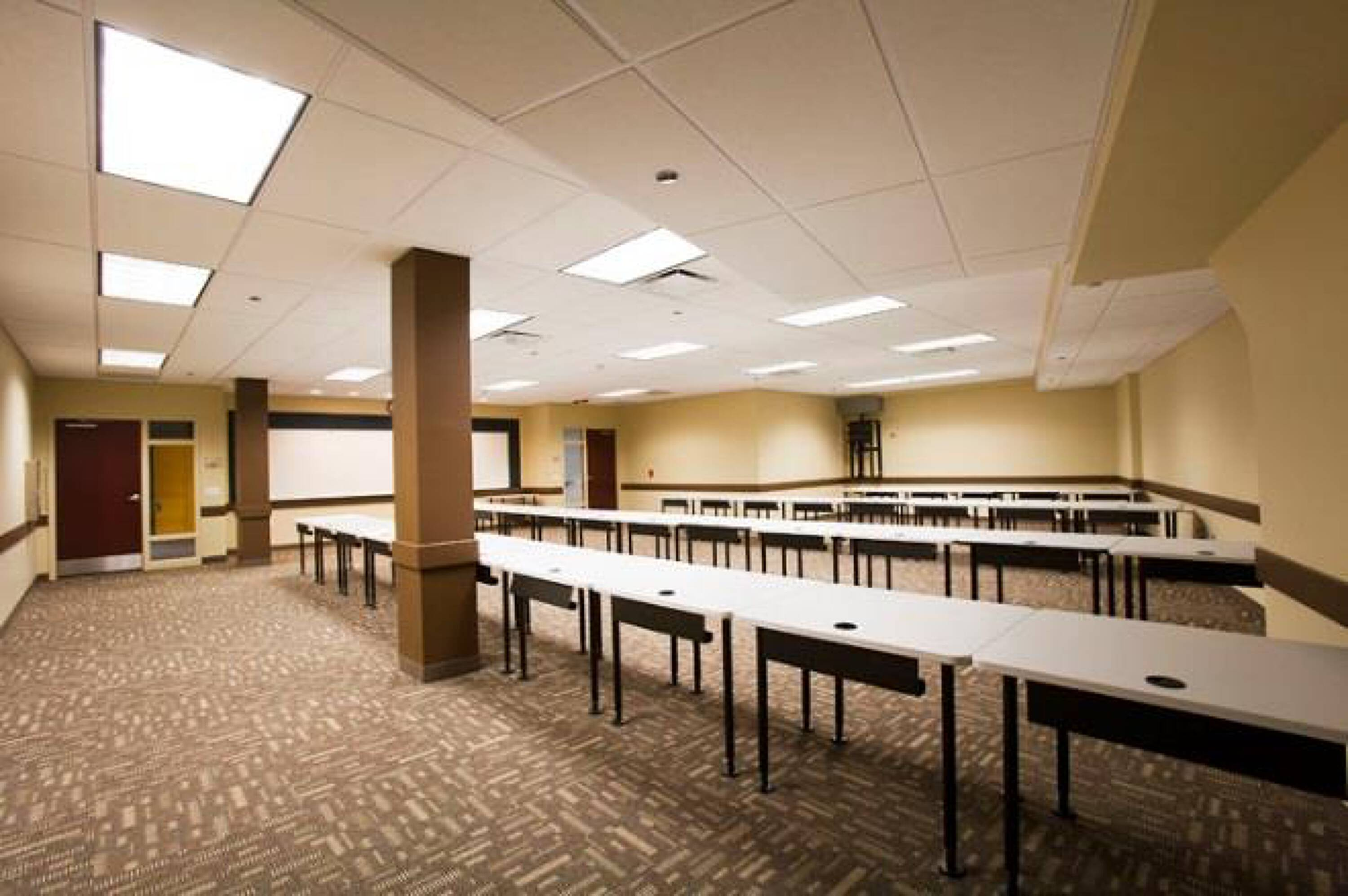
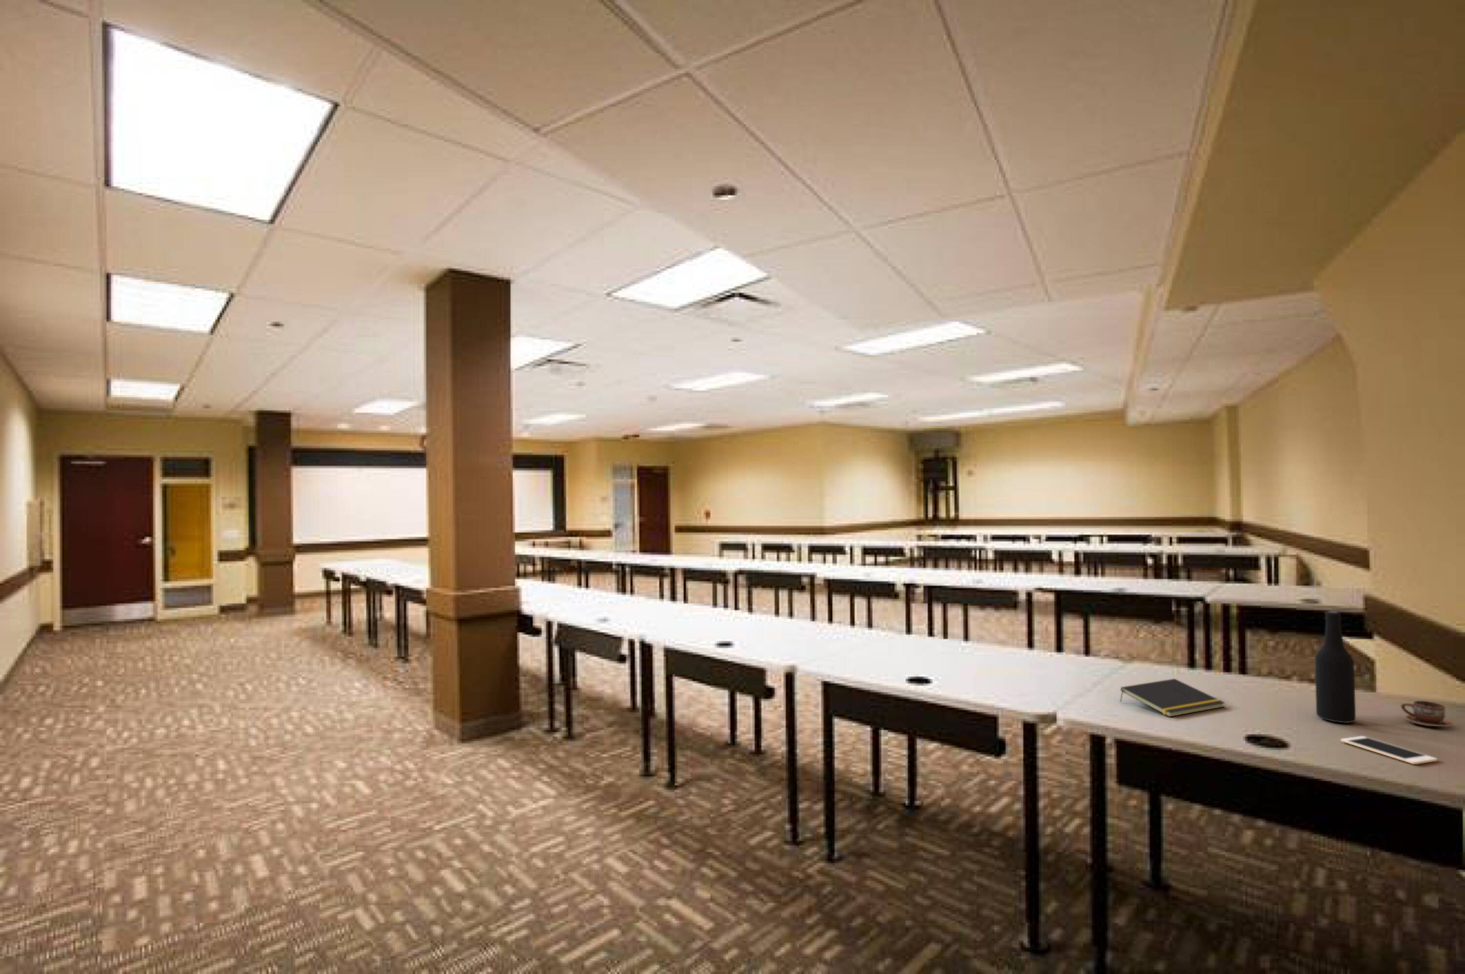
+ cup [1401,700,1454,727]
+ bottle [1314,610,1356,724]
+ cell phone [1340,736,1438,765]
+ notepad [1119,678,1226,717]
